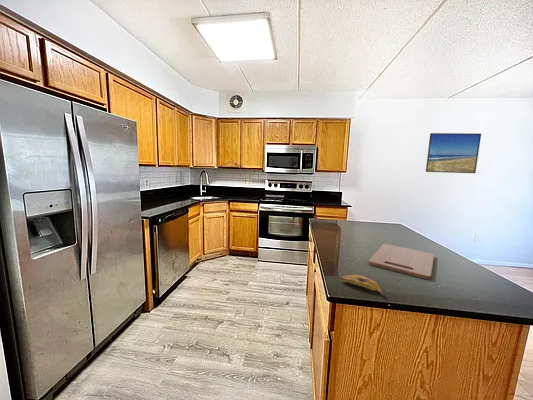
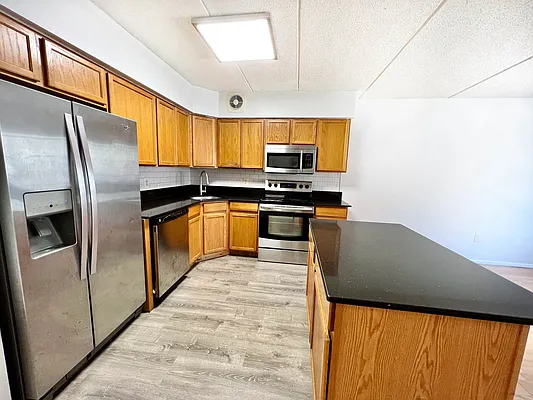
- banana [339,274,388,299]
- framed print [425,132,482,174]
- cutting board [367,243,435,280]
